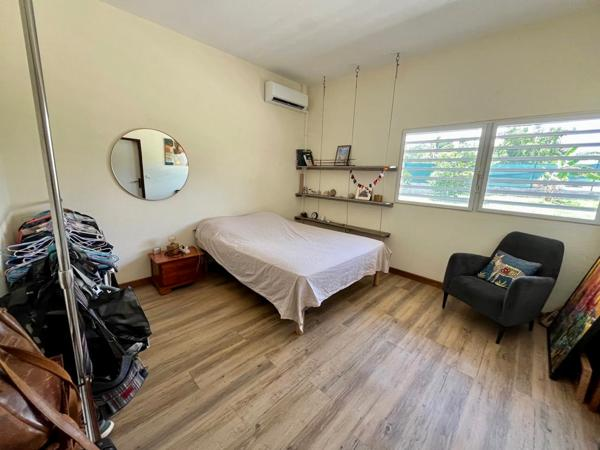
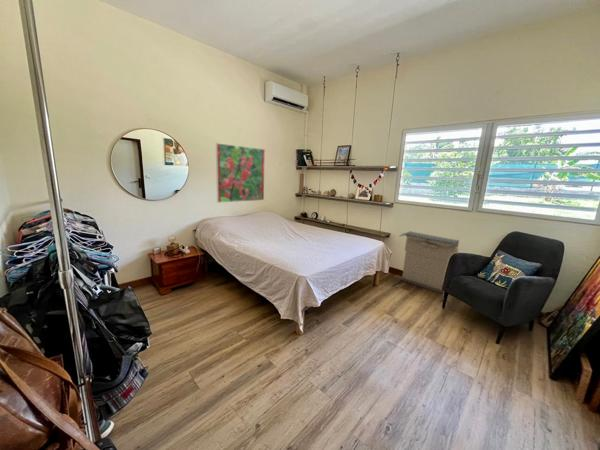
+ laundry hamper [392,230,460,302]
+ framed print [215,142,266,204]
